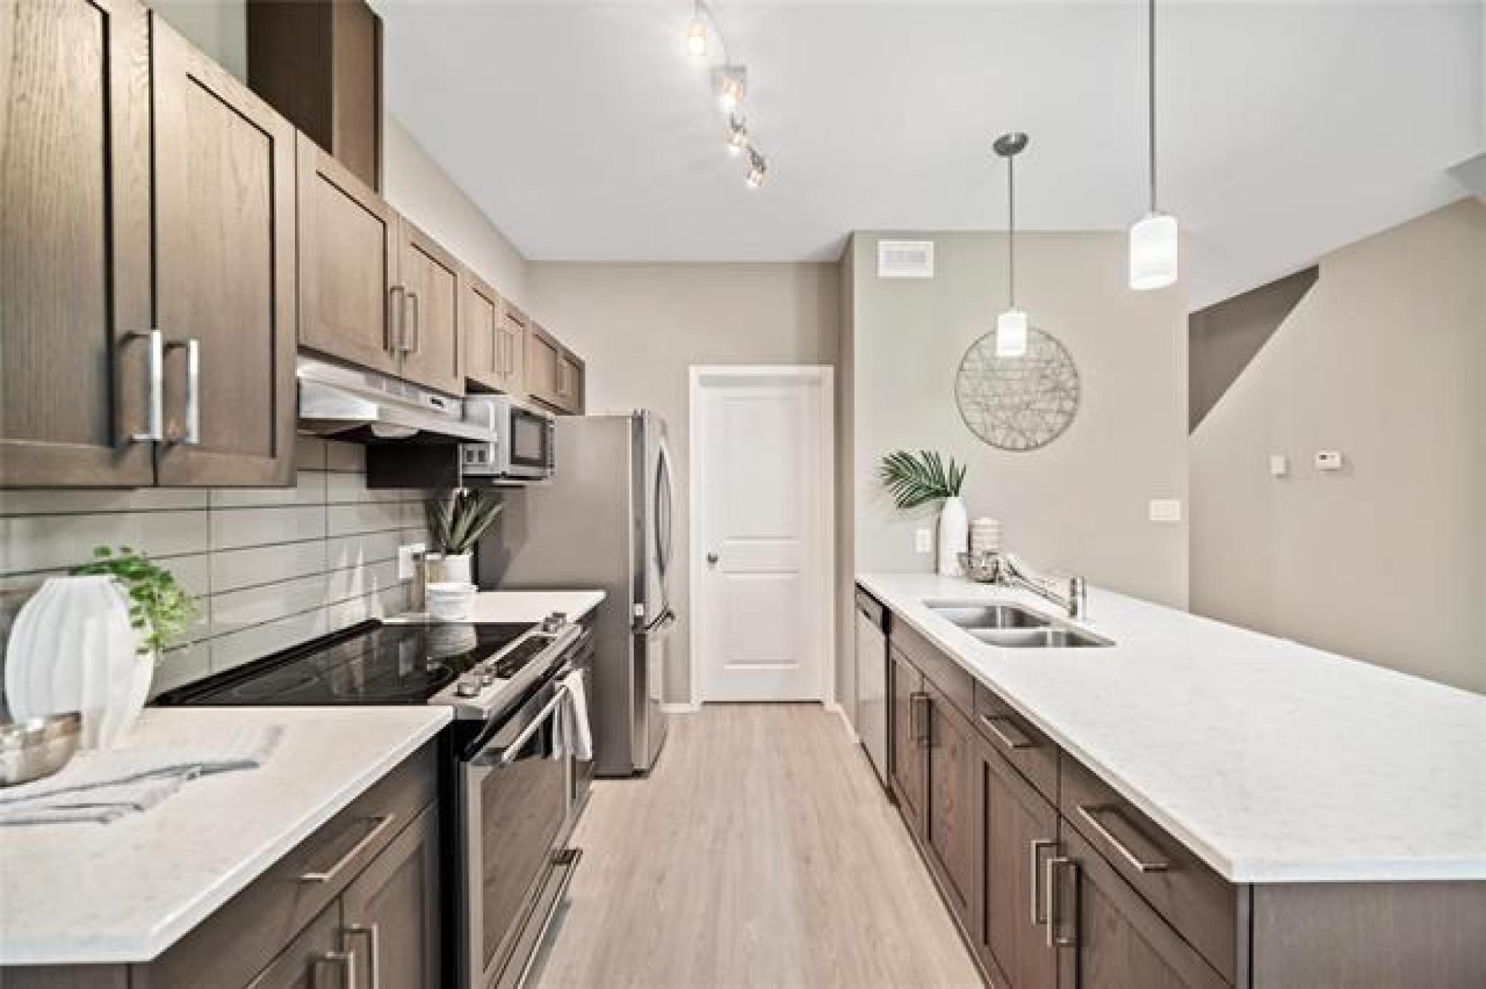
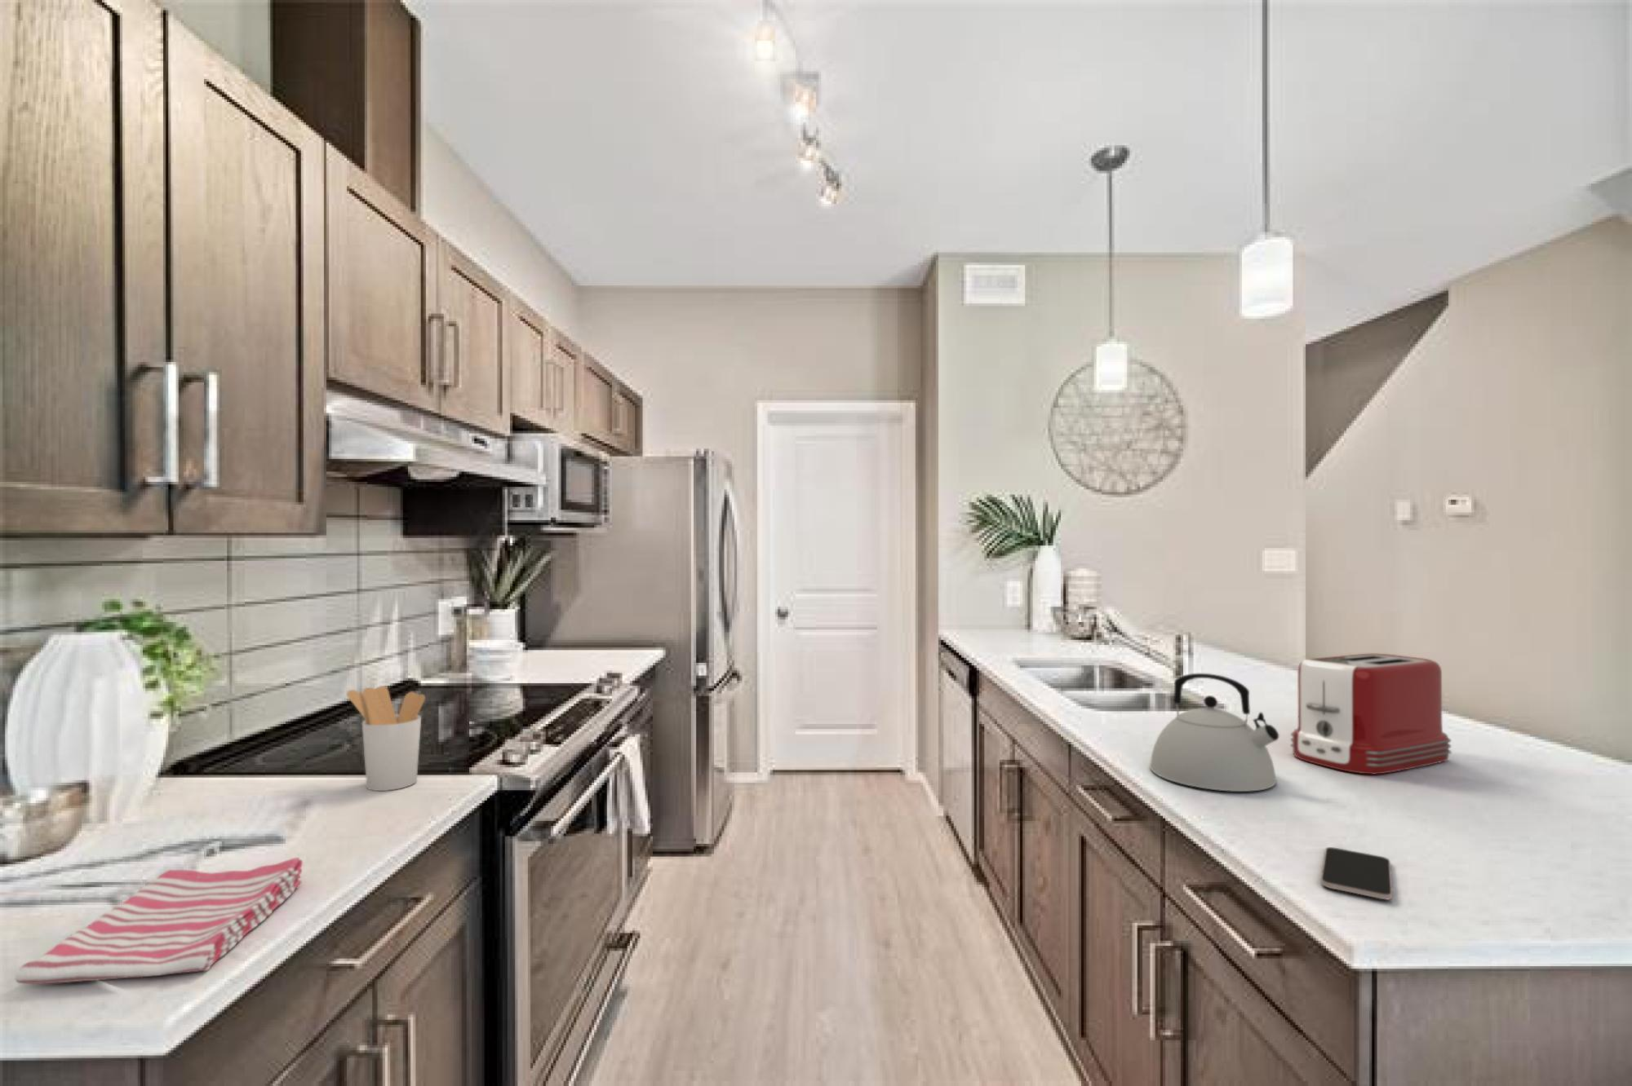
+ smartphone [1320,846,1393,901]
+ dish towel [15,857,303,985]
+ toaster [1290,653,1453,776]
+ kettle [1149,673,1279,793]
+ utensil holder [346,685,426,791]
